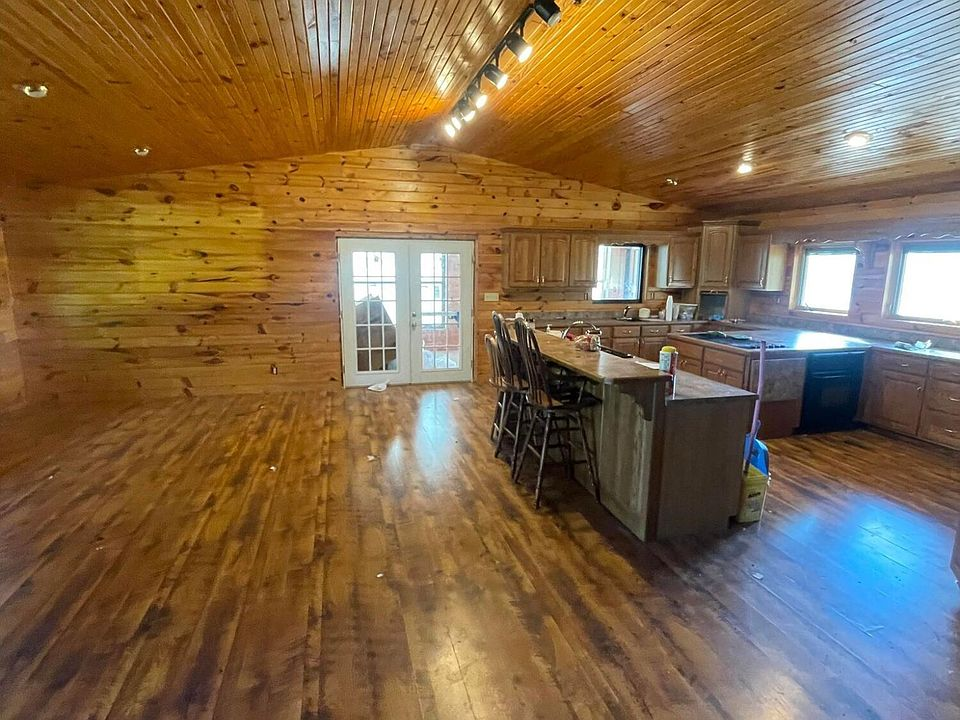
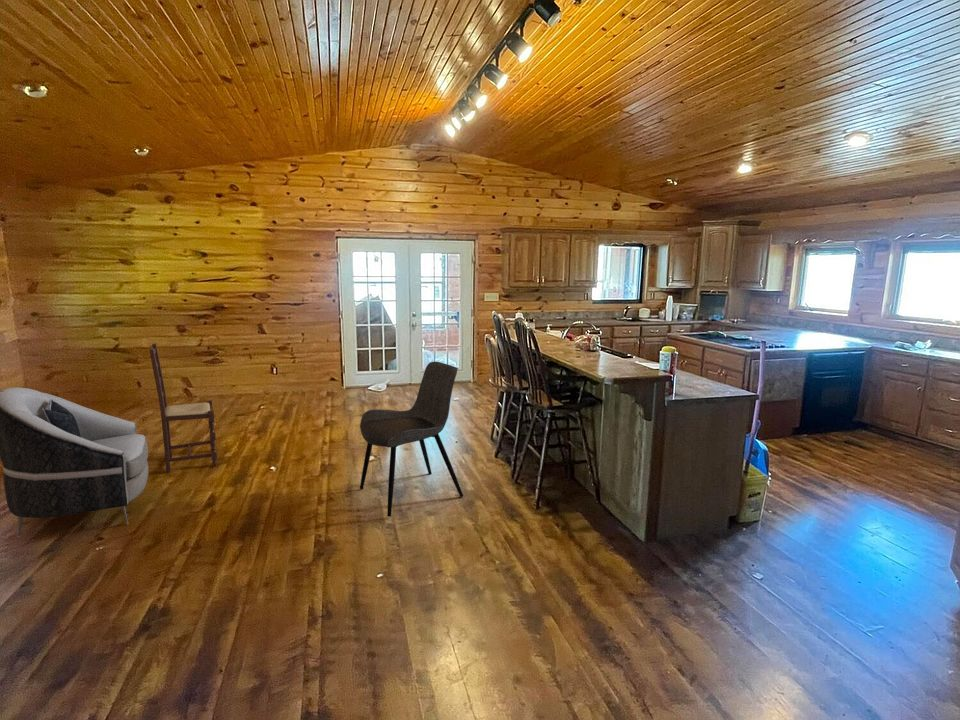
+ dining chair [148,343,218,473]
+ dining chair [359,361,464,518]
+ armchair [0,386,149,538]
